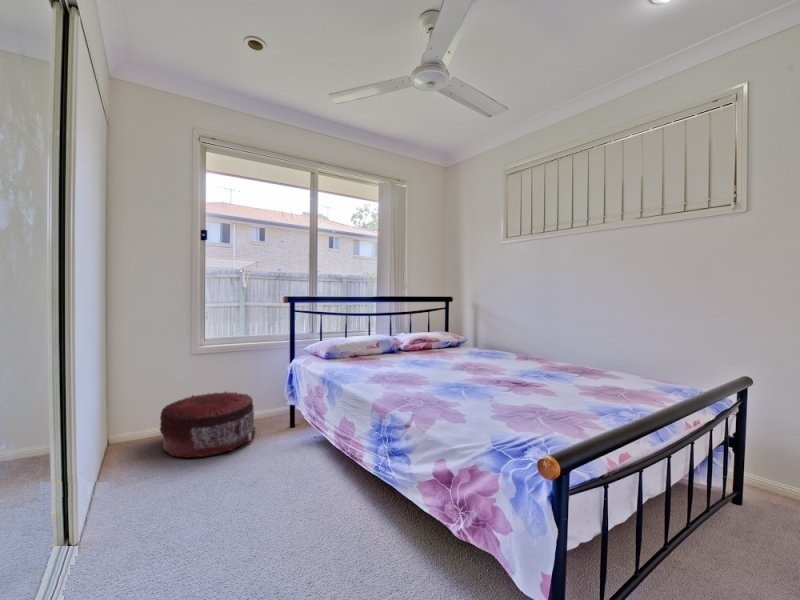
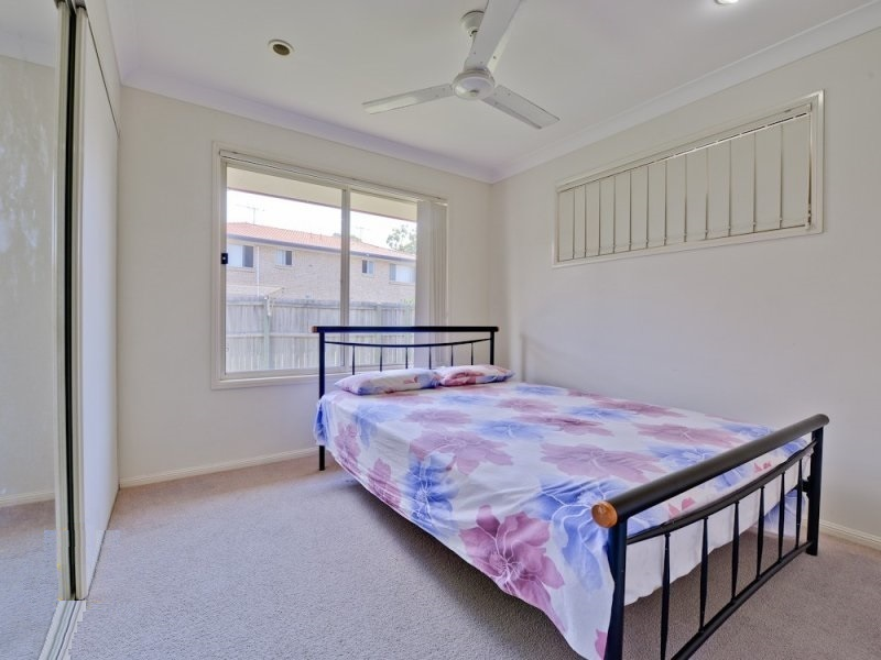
- pouf [159,390,257,459]
